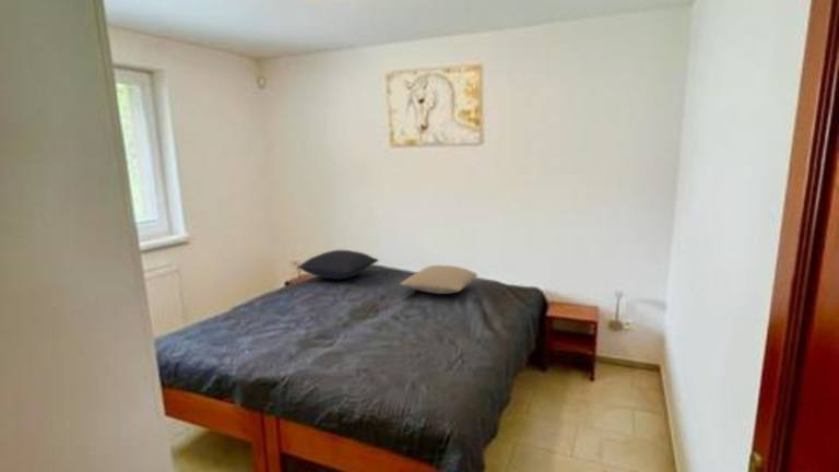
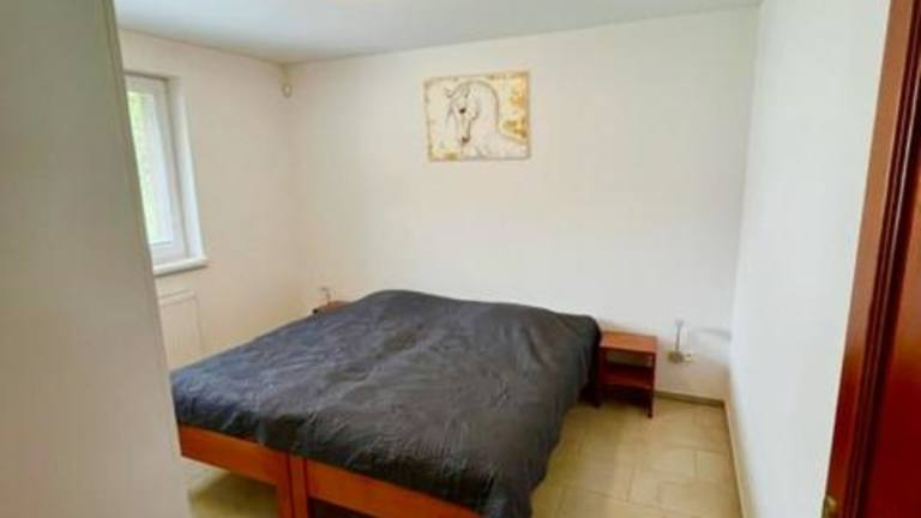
- pillow [399,264,478,295]
- pillow [296,249,380,281]
